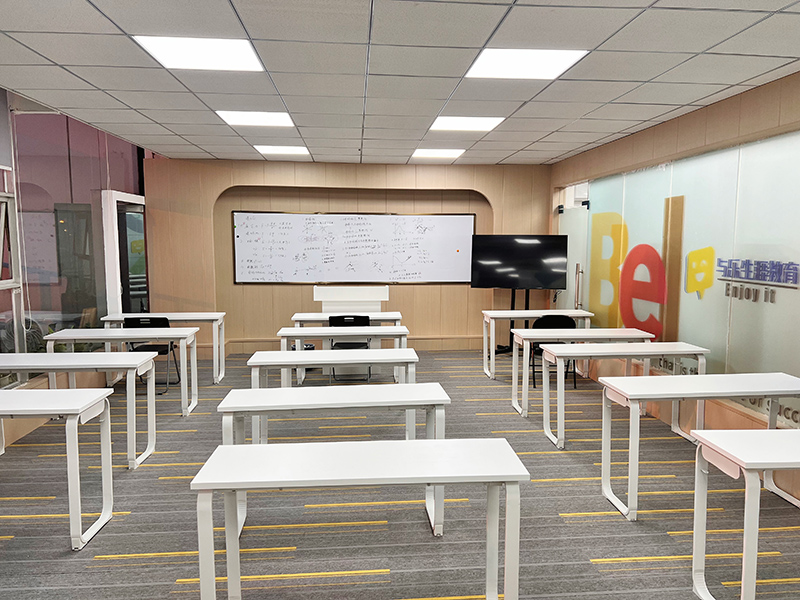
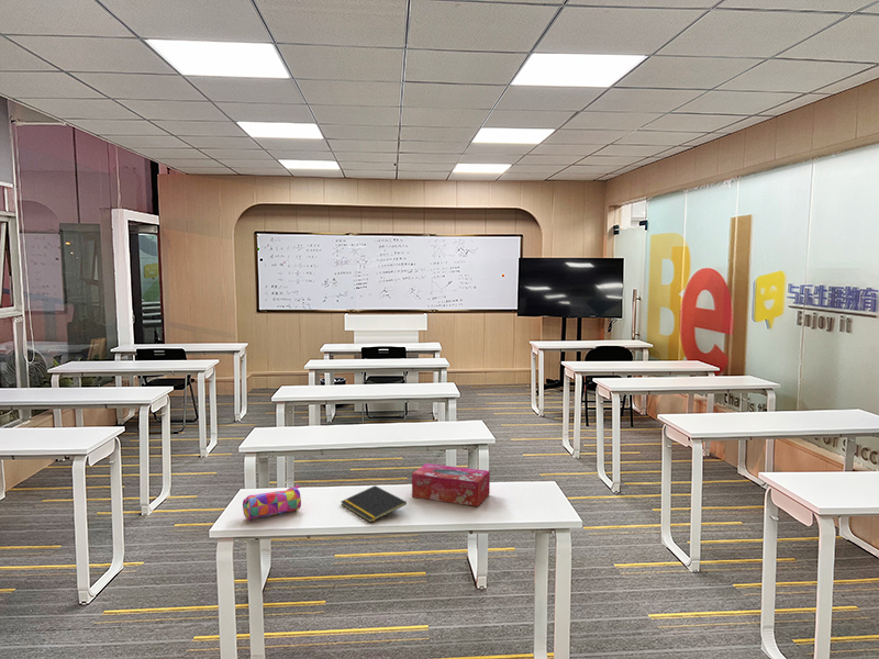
+ tissue box [411,462,491,507]
+ pencil case [242,484,302,521]
+ notepad [340,484,408,524]
